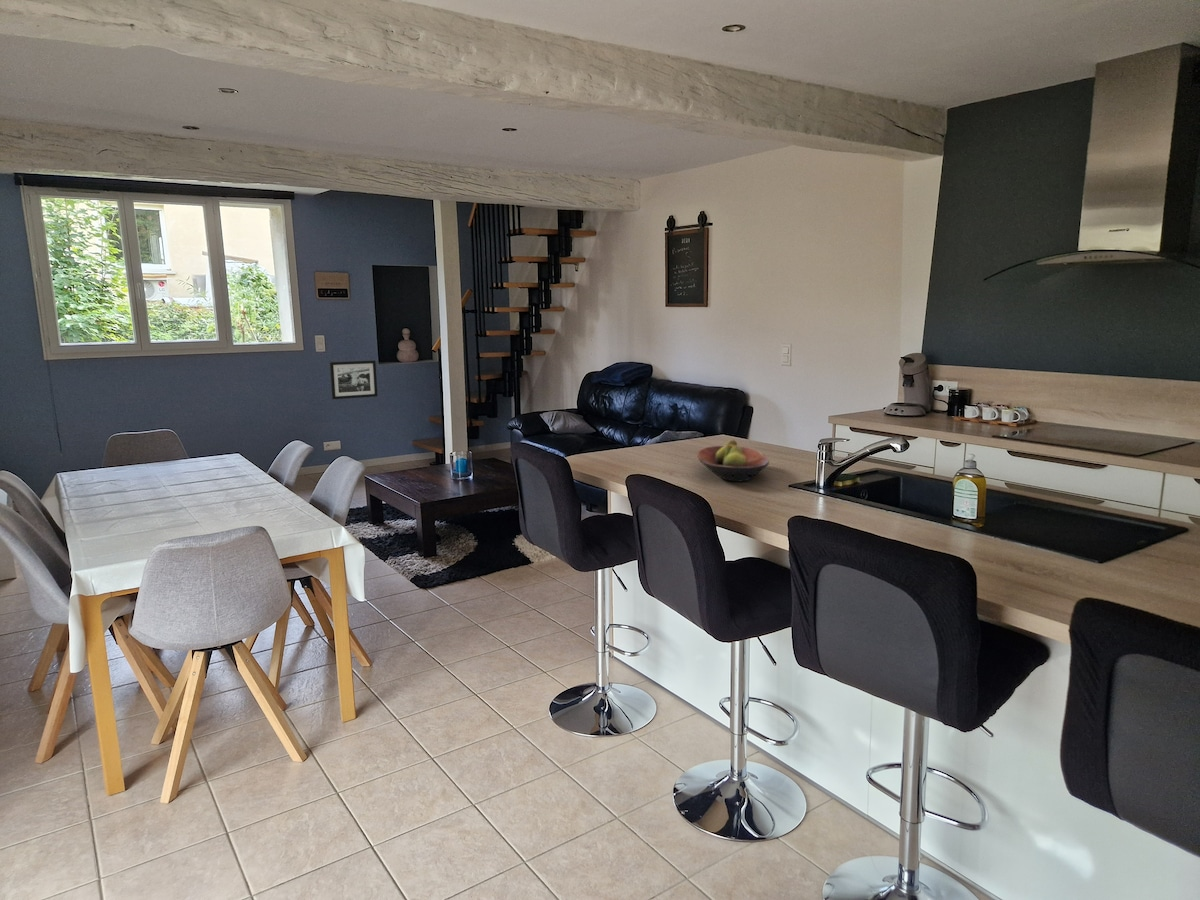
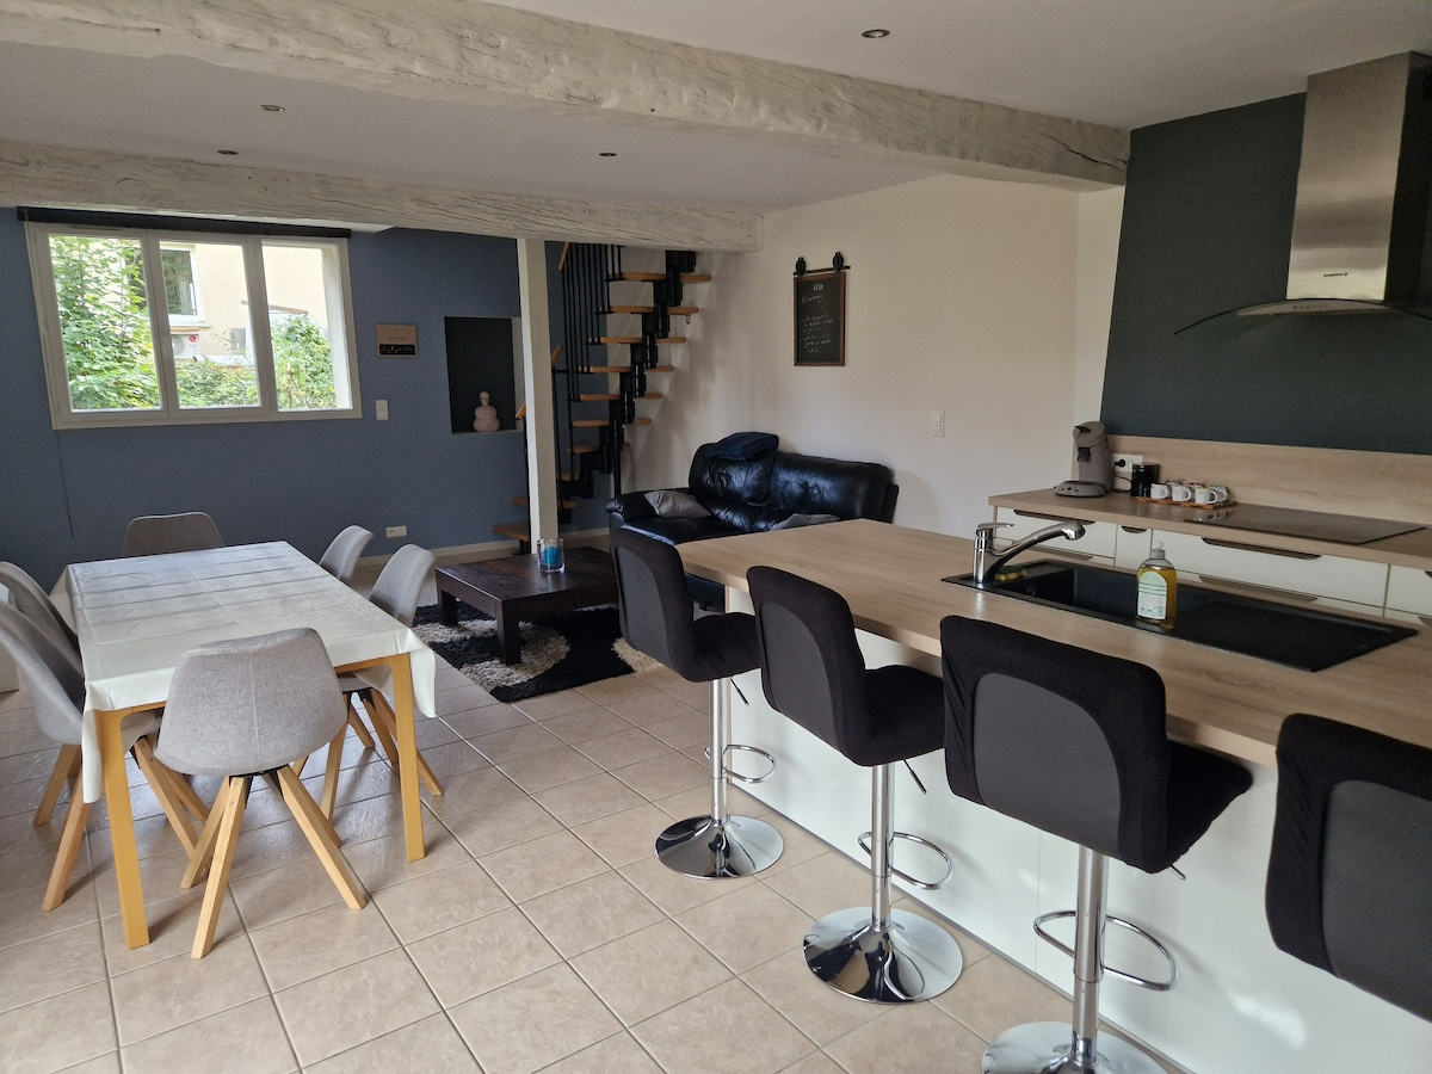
- fruit bowl [696,439,770,483]
- picture frame [329,359,378,400]
